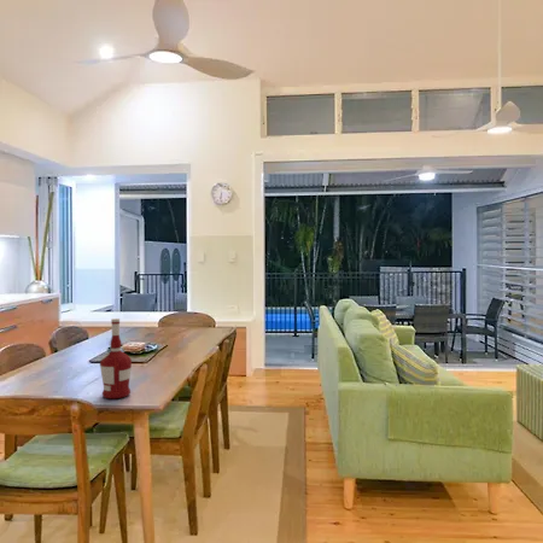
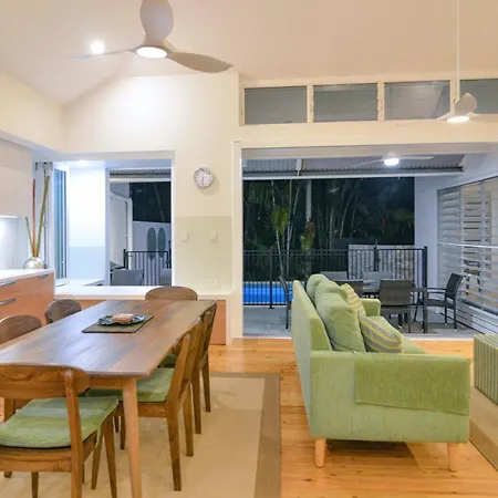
- alcohol [99,317,133,399]
